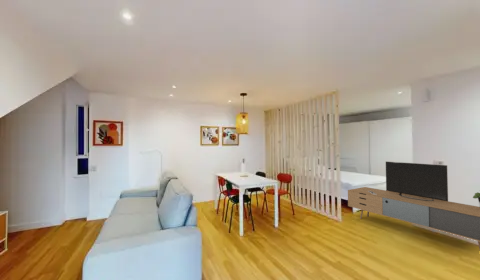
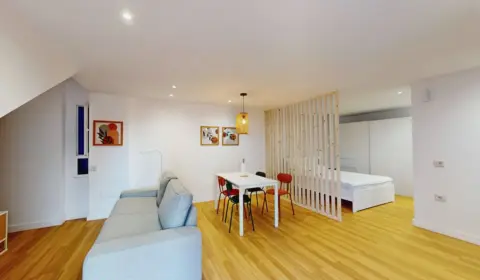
- media console [347,161,480,250]
